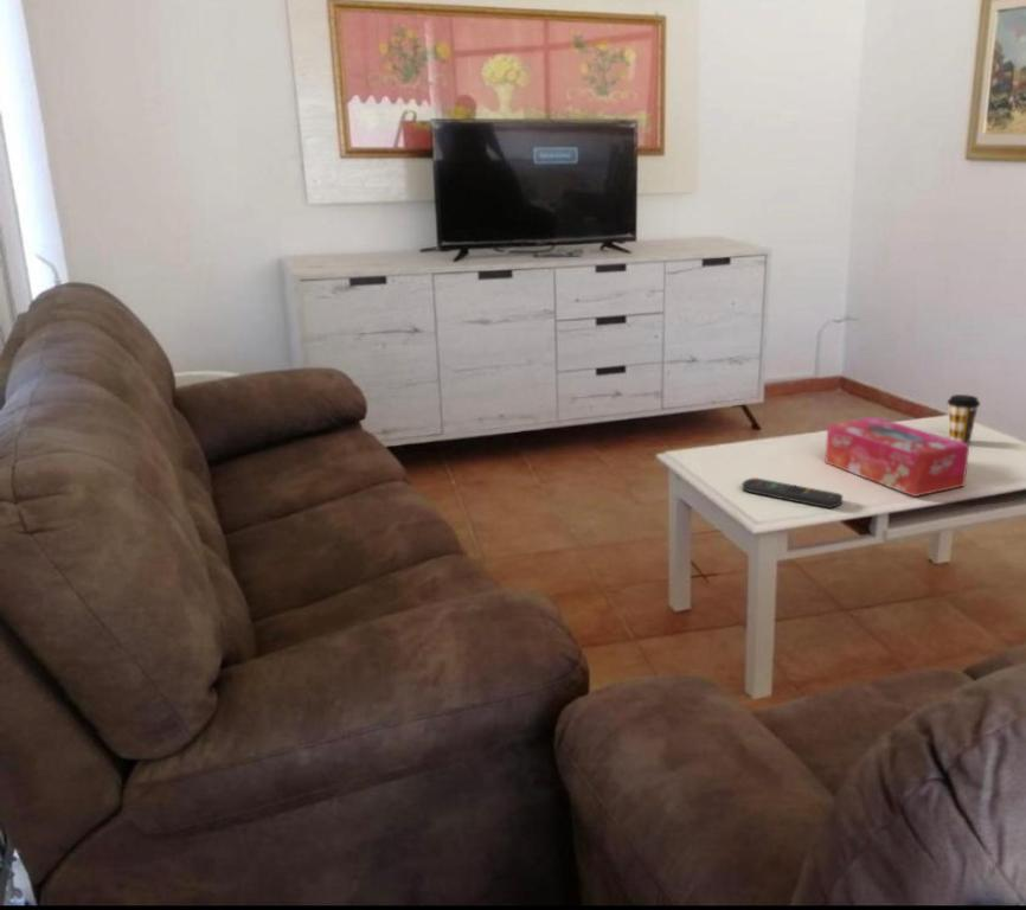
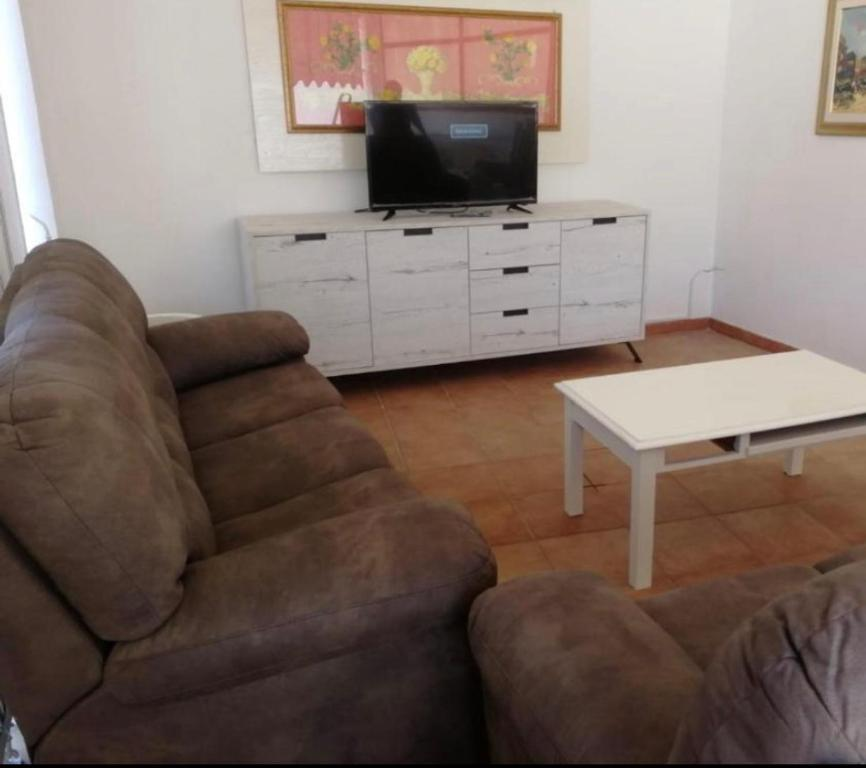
- tissue box [823,416,970,498]
- remote control [740,476,844,510]
- coffee cup [947,393,981,444]
